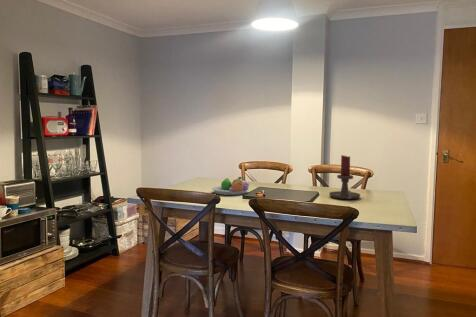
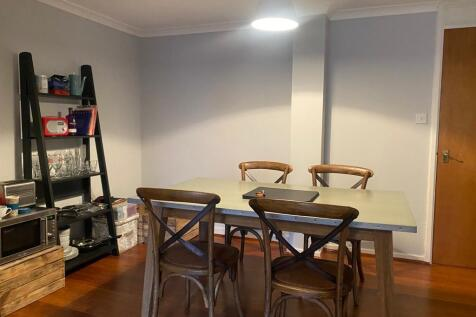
- candle holder [328,154,361,200]
- fruit bowl [211,176,250,196]
